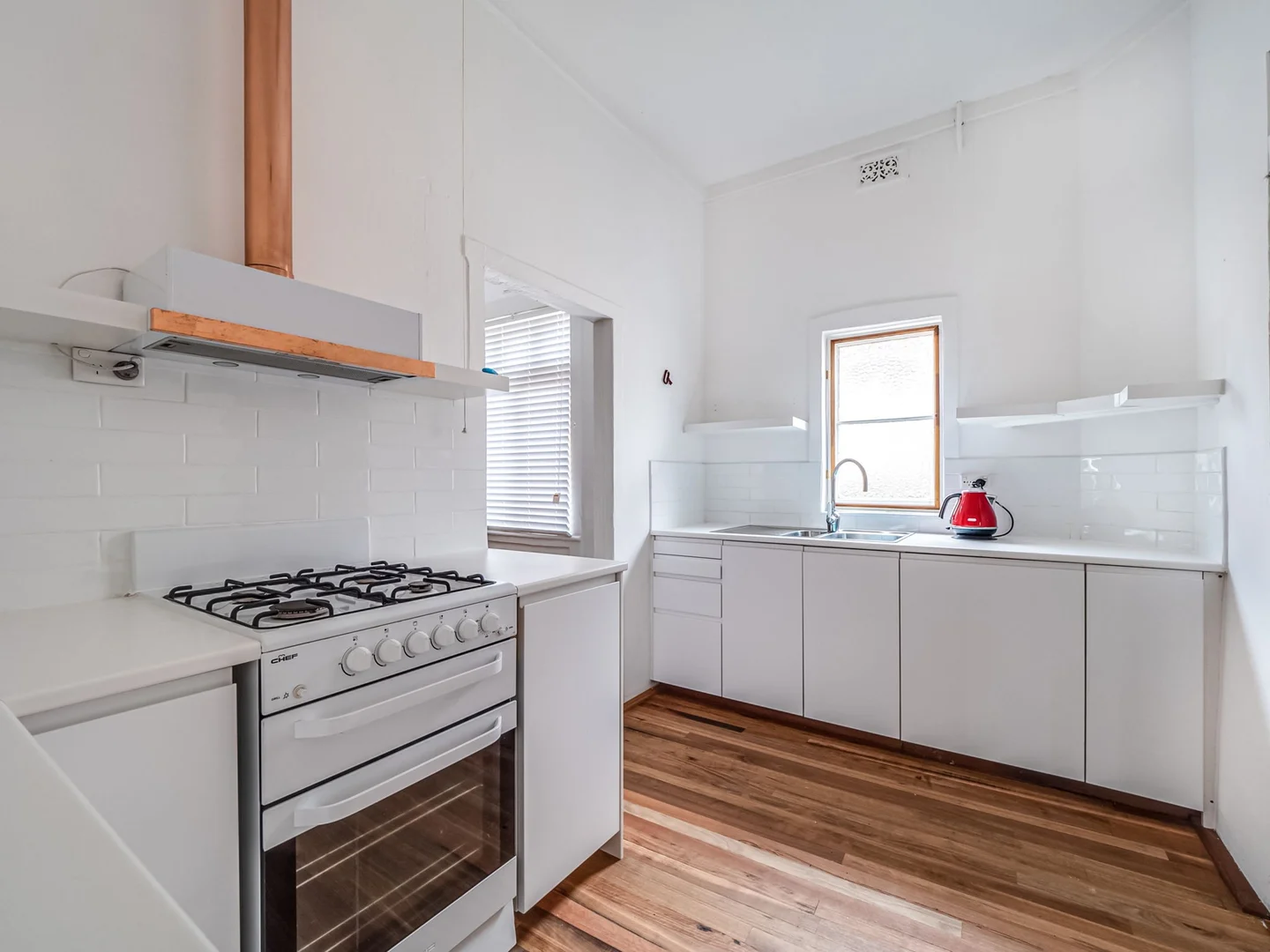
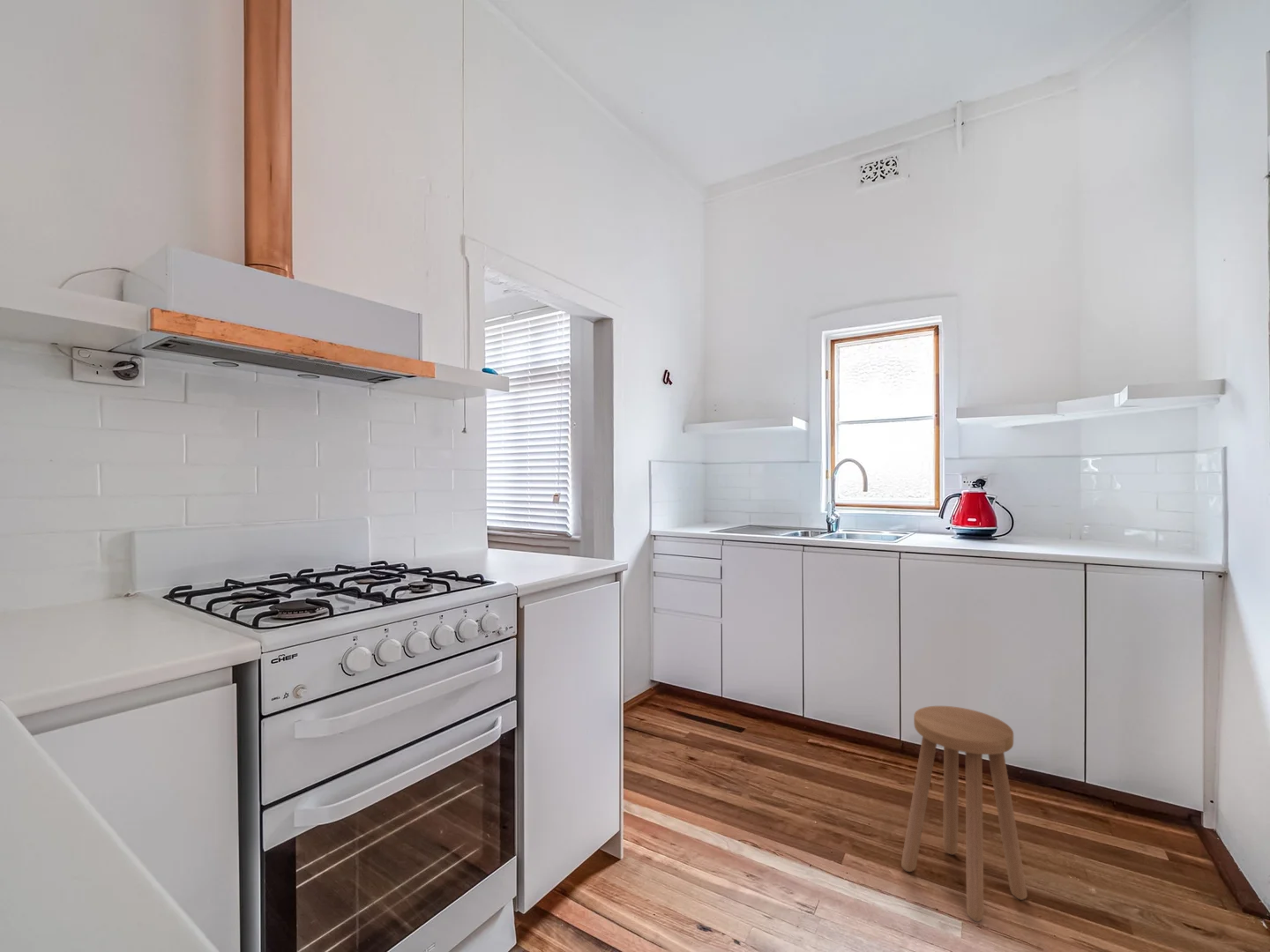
+ stool [900,705,1028,922]
